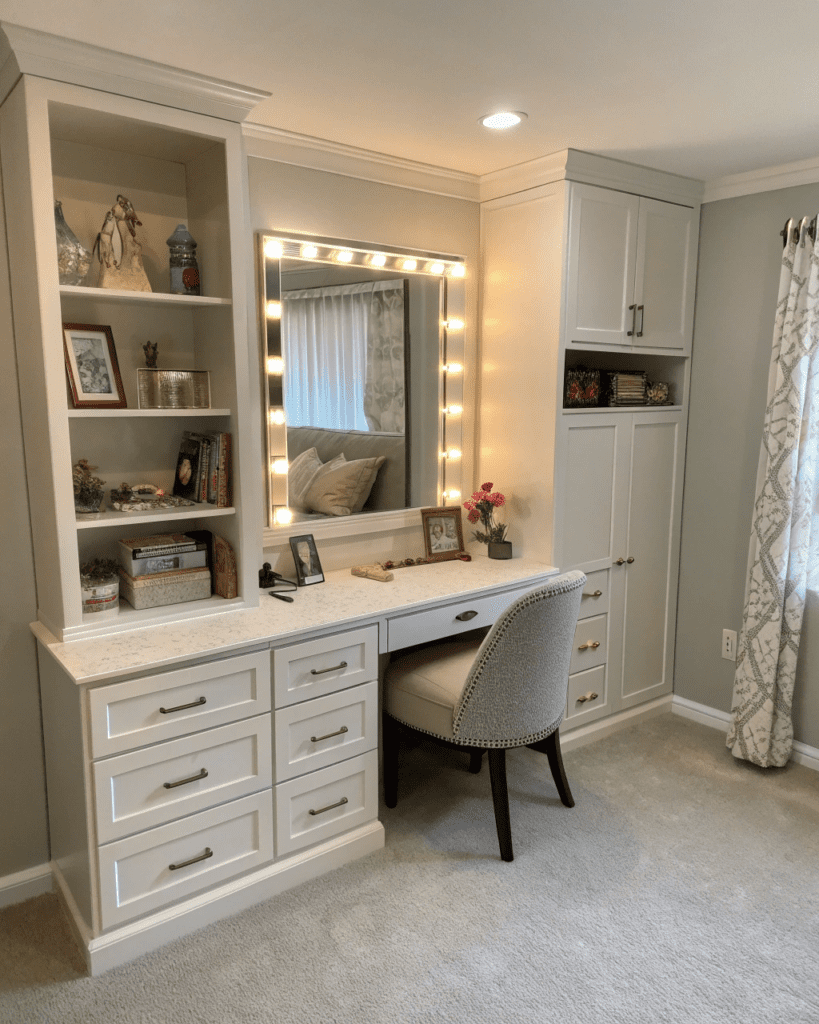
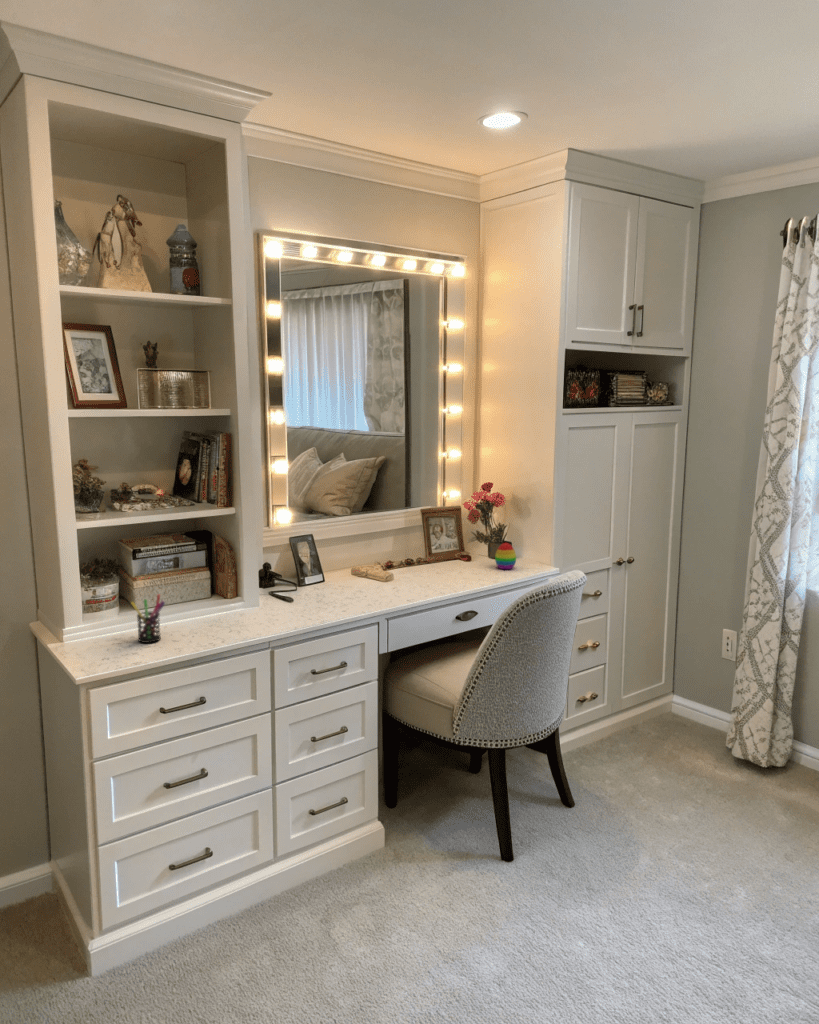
+ pen holder [130,593,166,644]
+ decorative egg [494,542,517,570]
